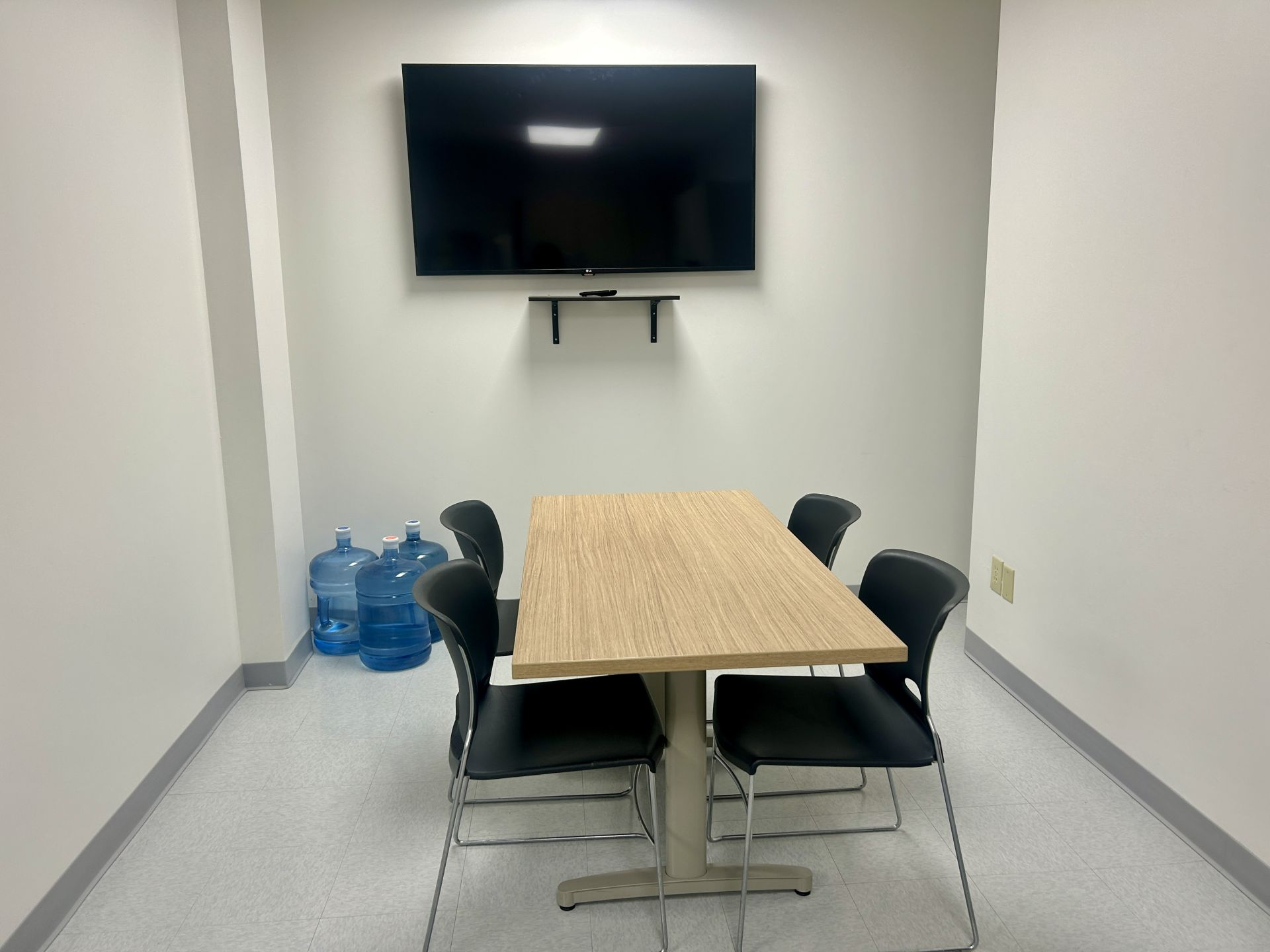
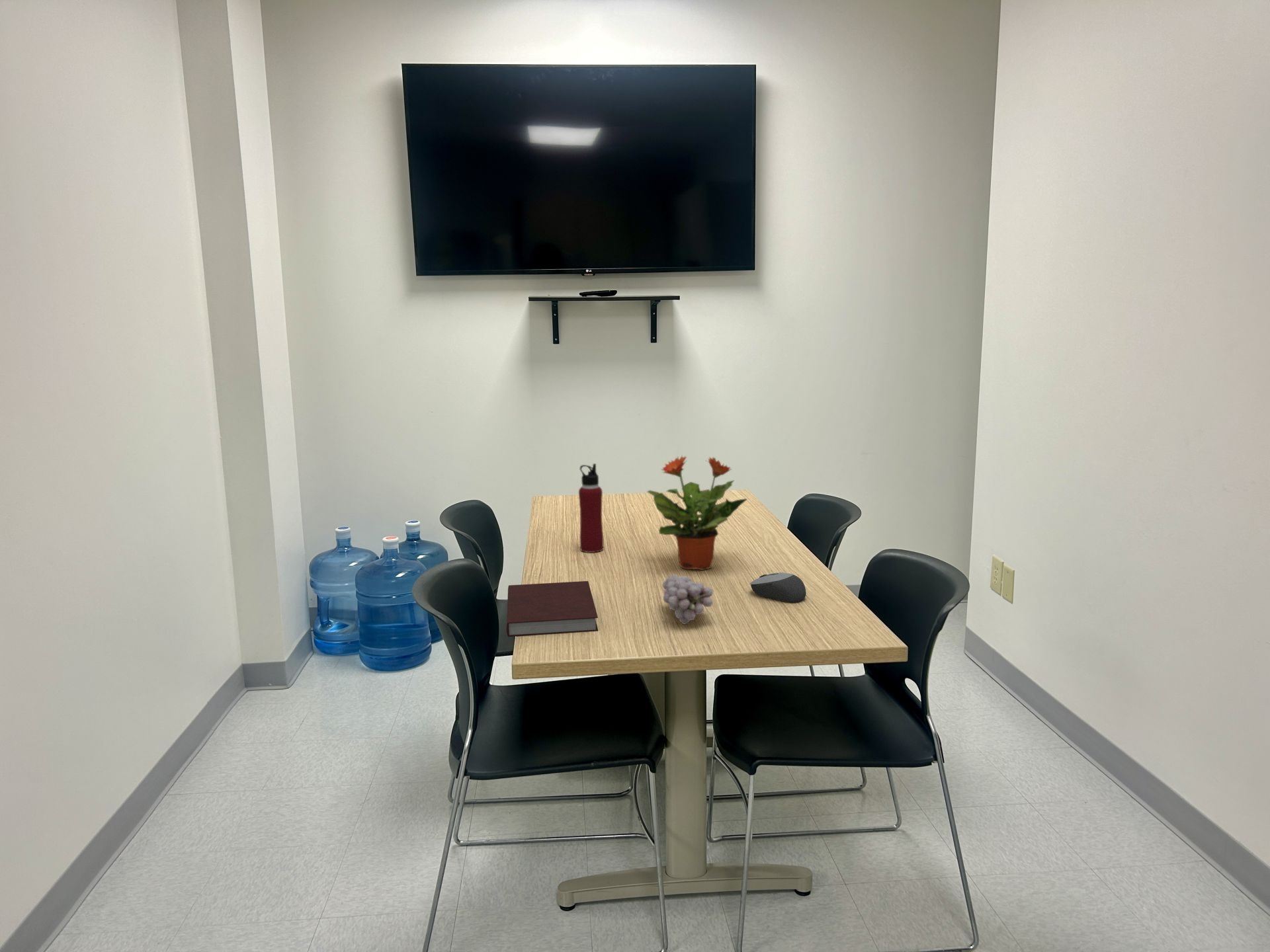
+ water bottle [578,463,604,553]
+ mouse [749,572,807,603]
+ notebook [506,580,599,637]
+ potted plant [646,455,747,571]
+ fruit [661,573,714,625]
